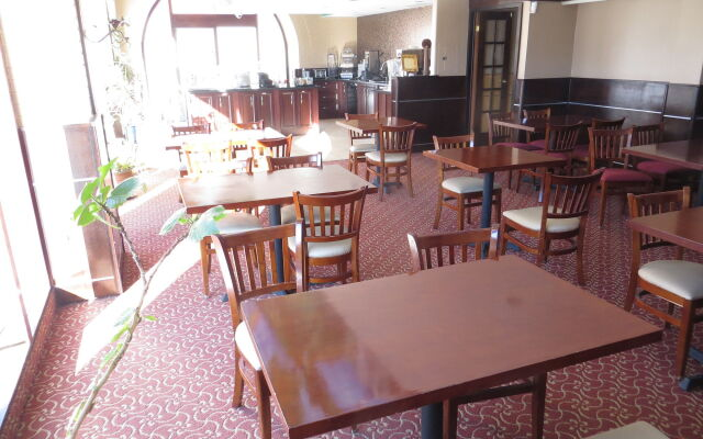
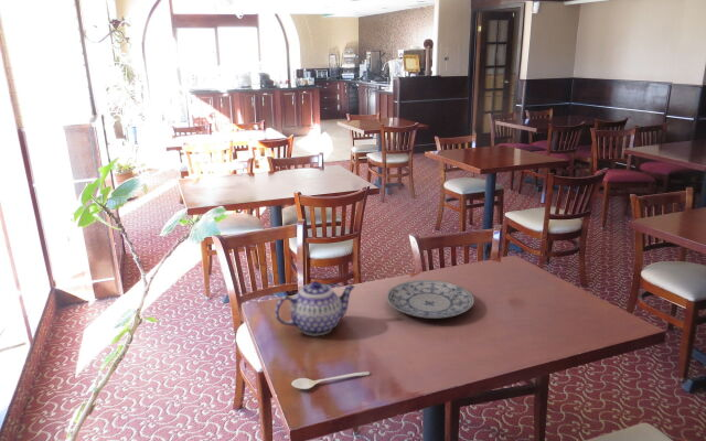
+ plate [385,279,475,320]
+ stirrer [290,370,371,390]
+ teapot [274,280,356,336]
